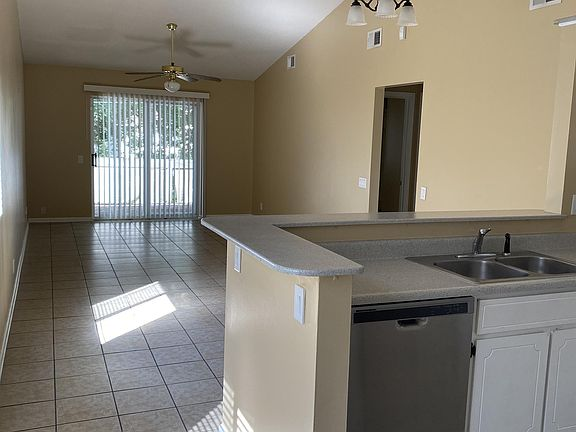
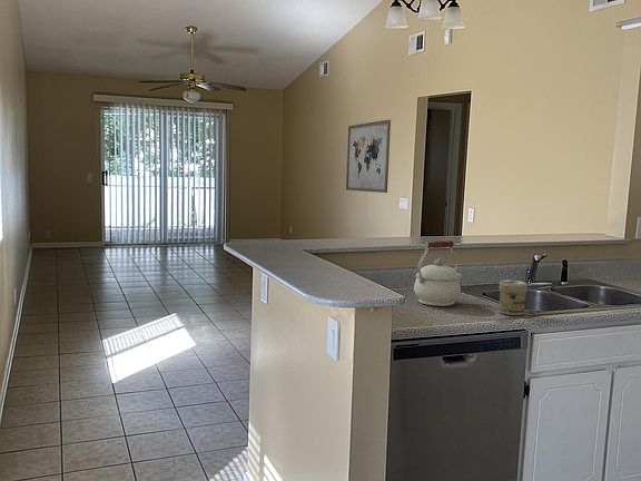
+ jar [497,278,529,316]
+ wall art [345,118,392,194]
+ kettle [413,239,463,307]
